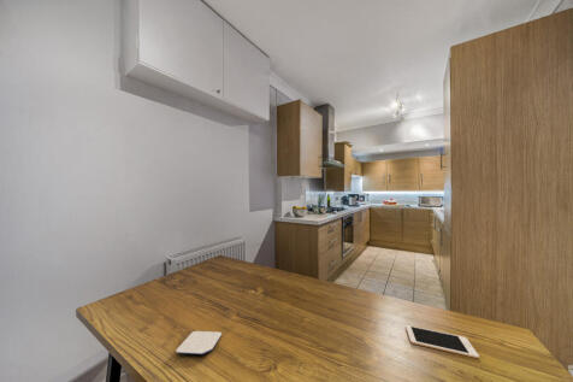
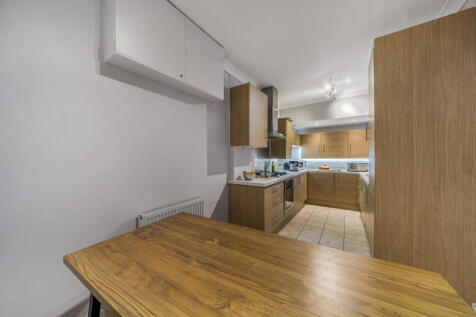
- cell phone [404,324,480,359]
- logo sign [175,330,223,355]
